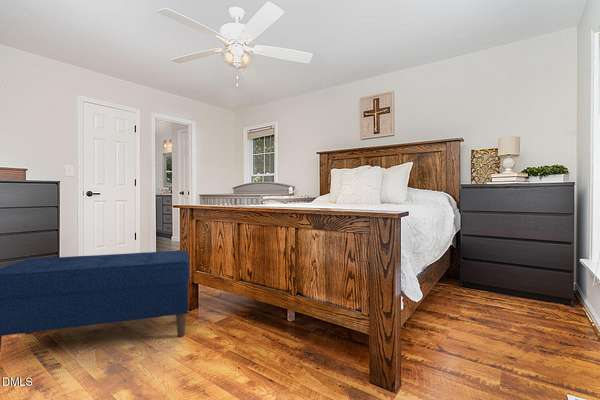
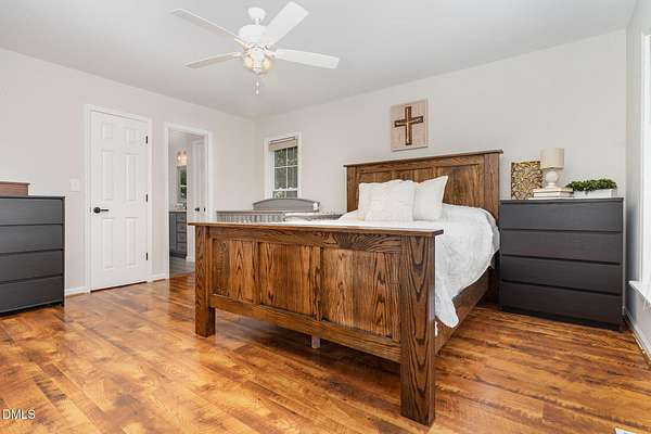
- bench [0,249,190,351]
